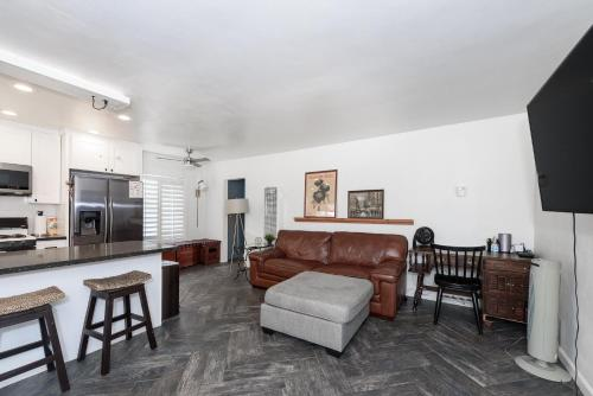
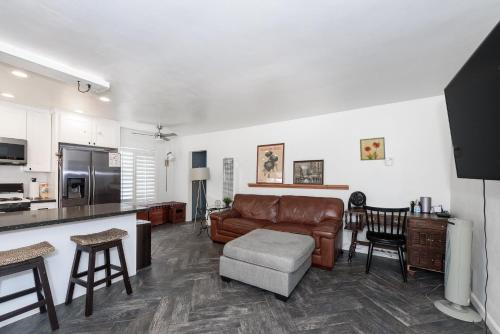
+ wall art [359,136,386,161]
